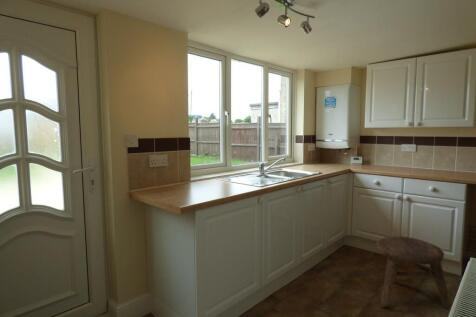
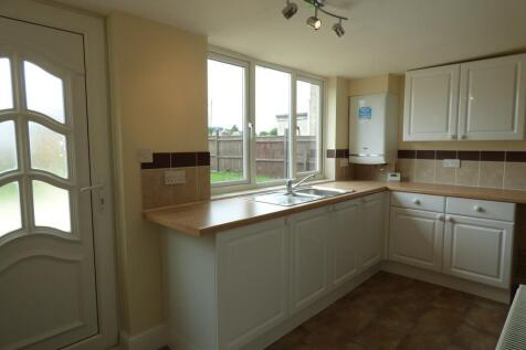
- stool [376,235,451,309]
